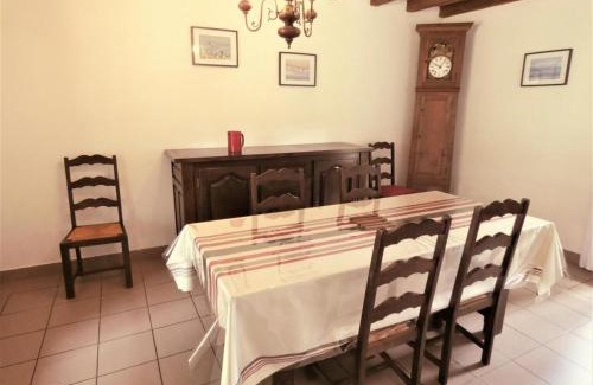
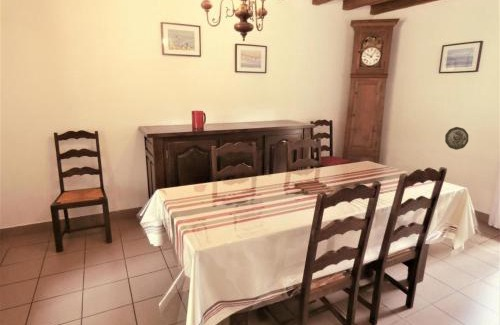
+ decorative plate [444,126,469,151]
